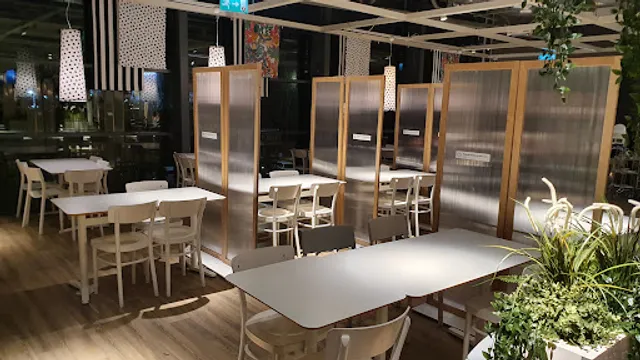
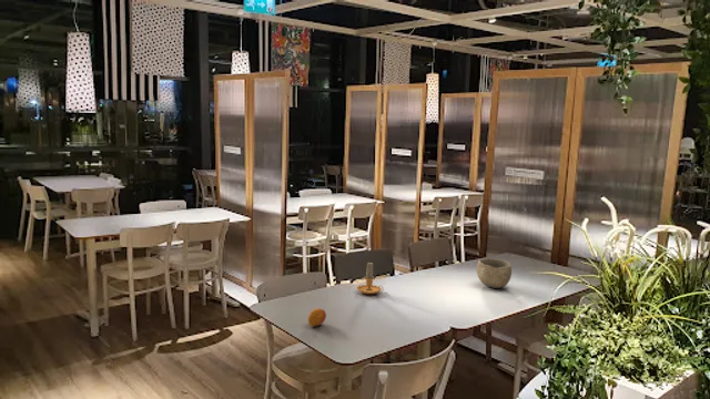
+ fruit [307,307,327,327]
+ candle [356,262,384,295]
+ bowl [476,257,513,289]
